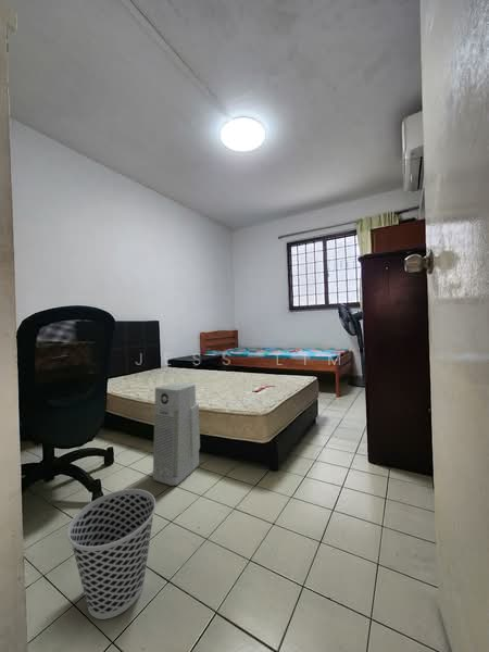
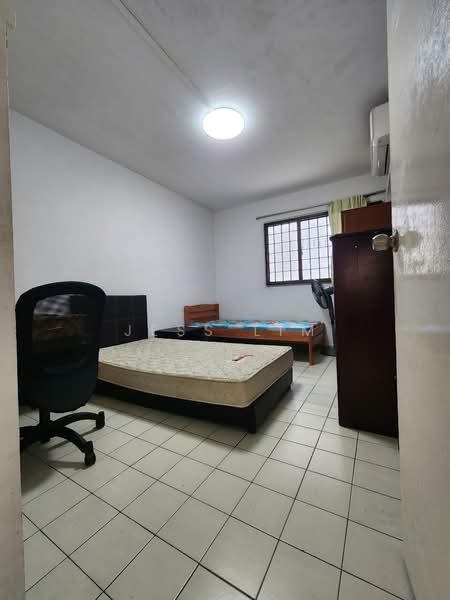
- wastebasket [66,488,156,620]
- air purifier [152,381,201,487]
